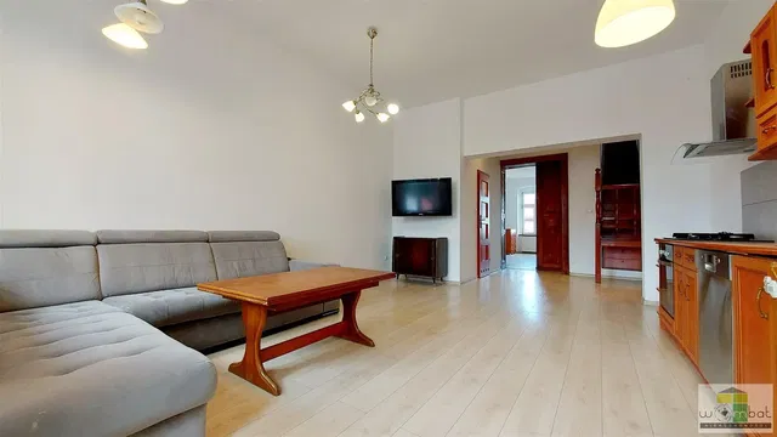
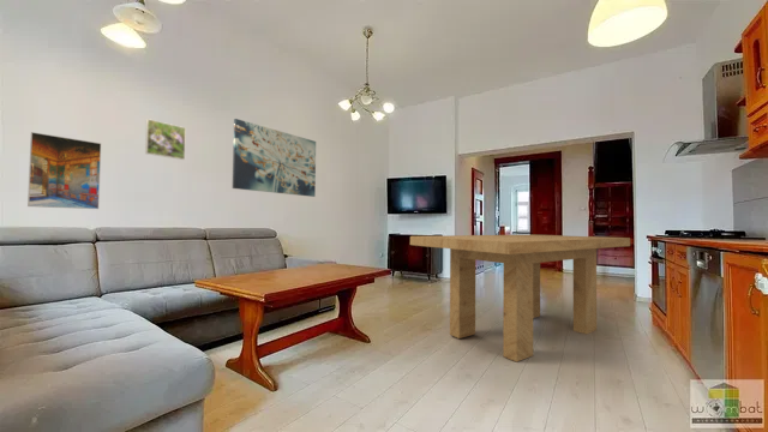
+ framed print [144,118,187,161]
+ wall art [232,118,317,198]
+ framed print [26,131,102,210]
+ dining table [409,234,631,364]
